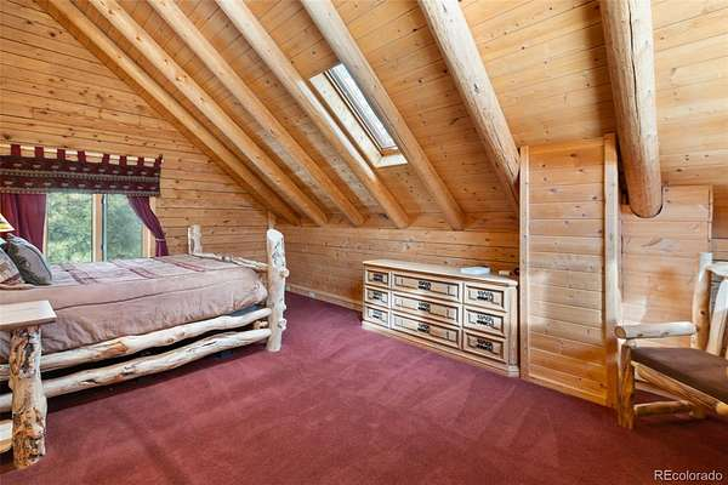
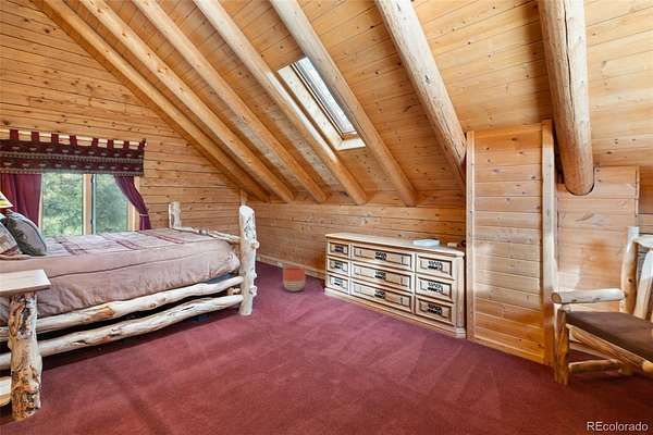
+ planter [282,265,306,293]
